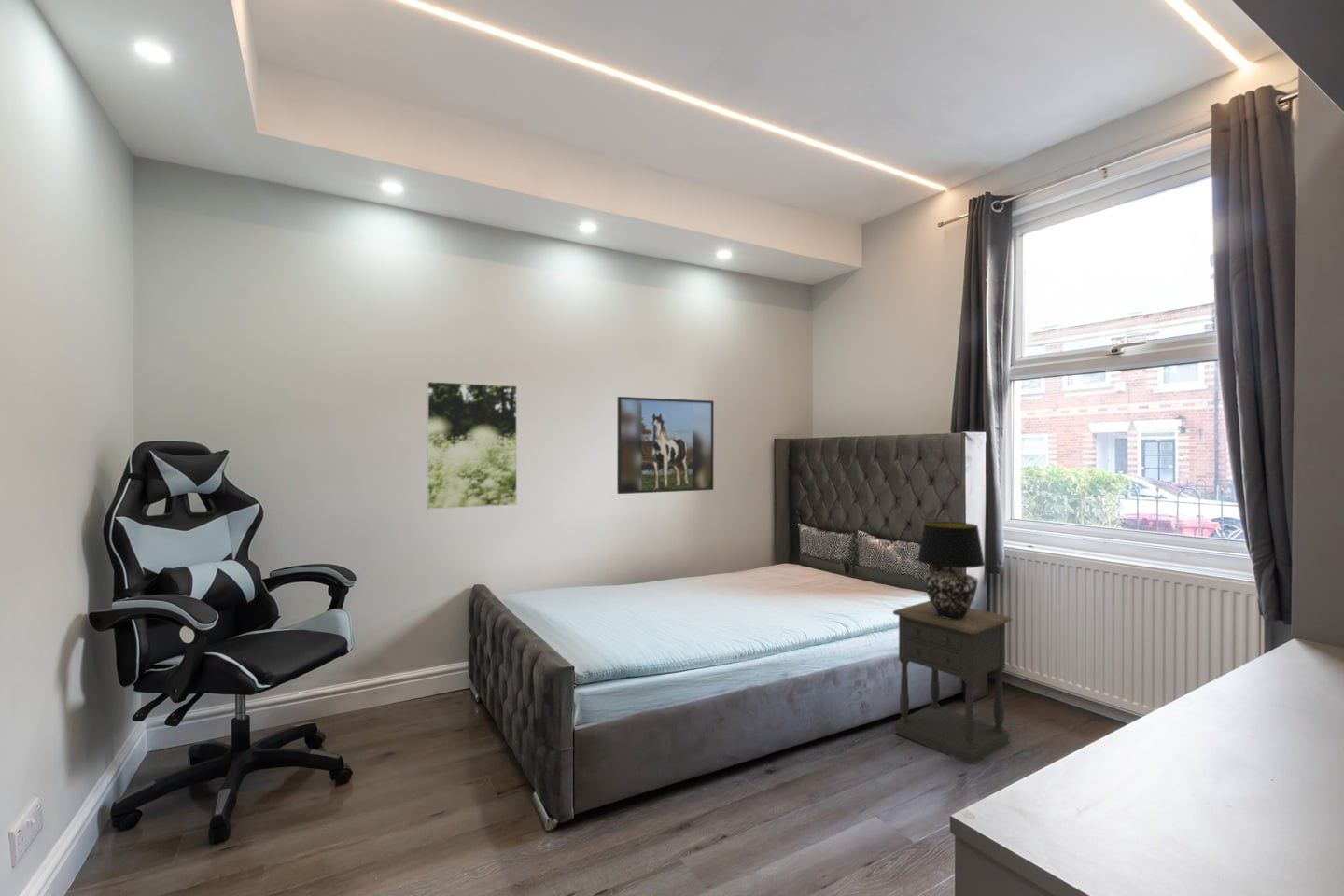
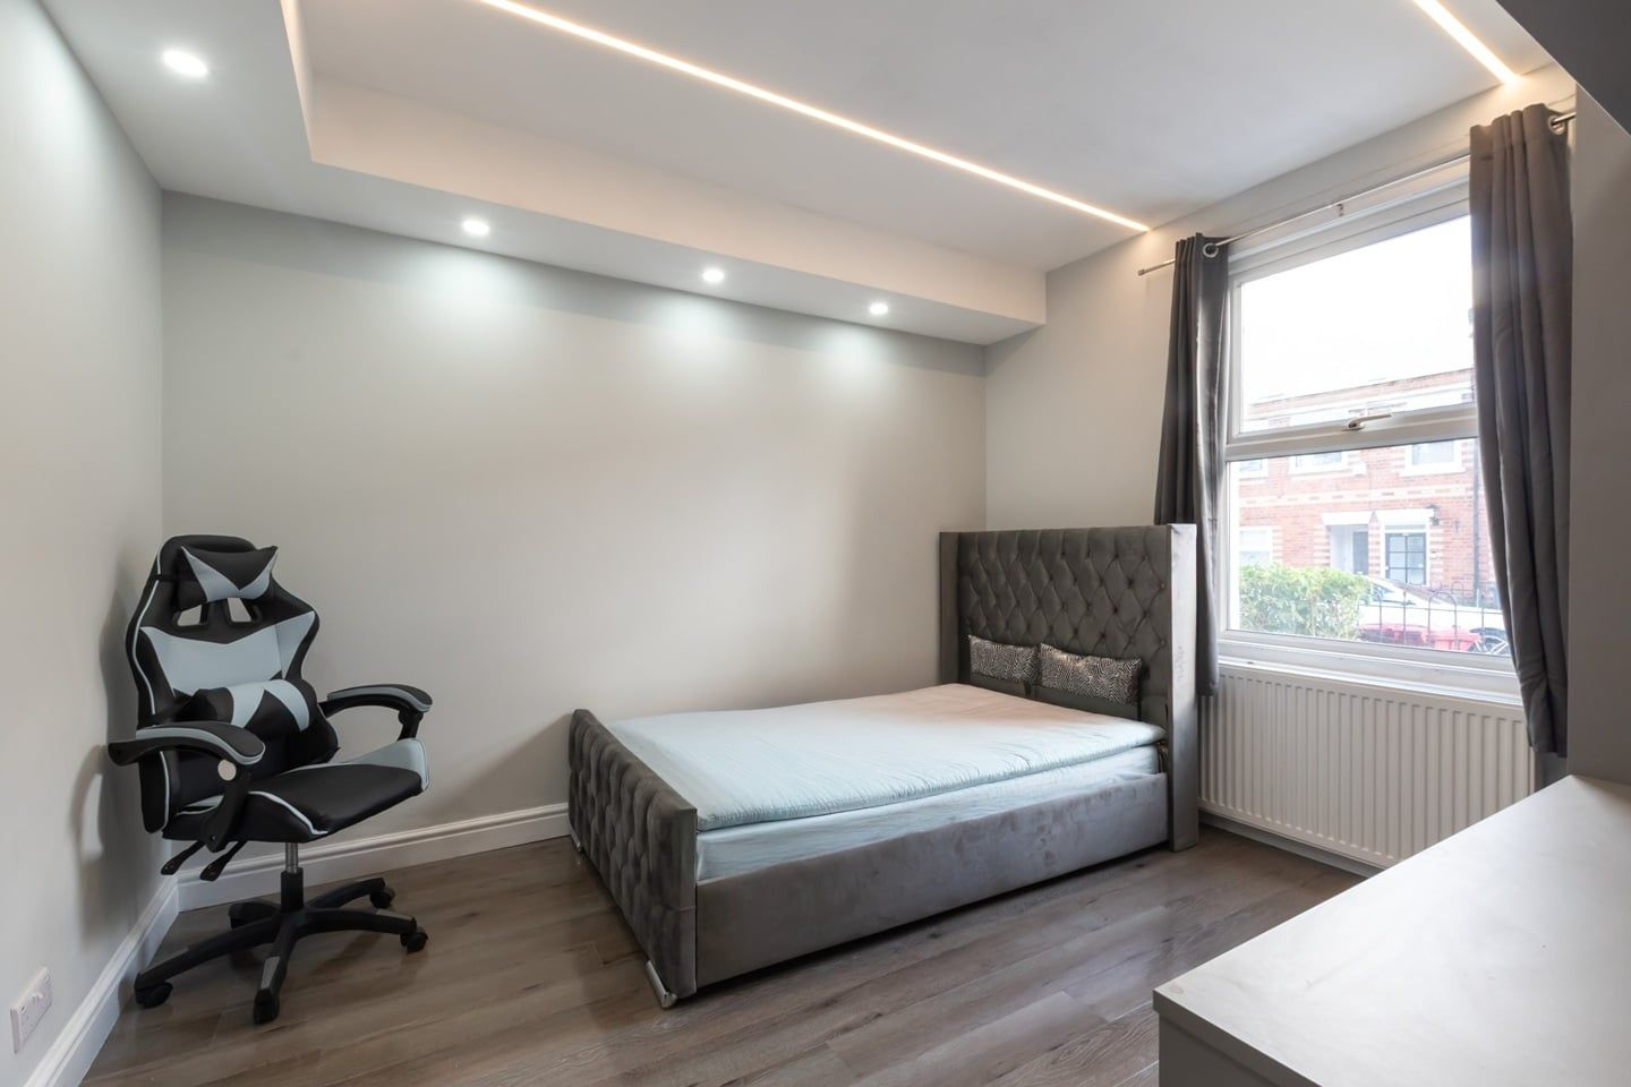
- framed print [616,396,715,495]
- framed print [426,380,518,511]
- table lamp [917,521,986,619]
- nightstand [892,600,1013,765]
